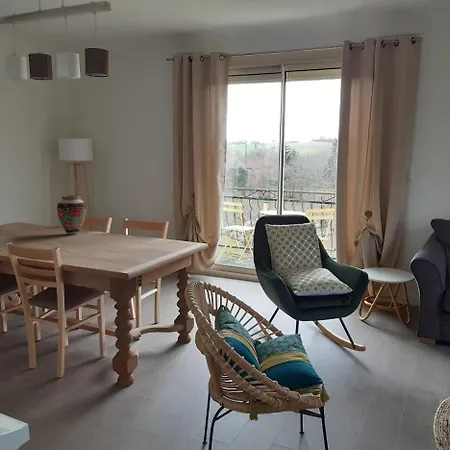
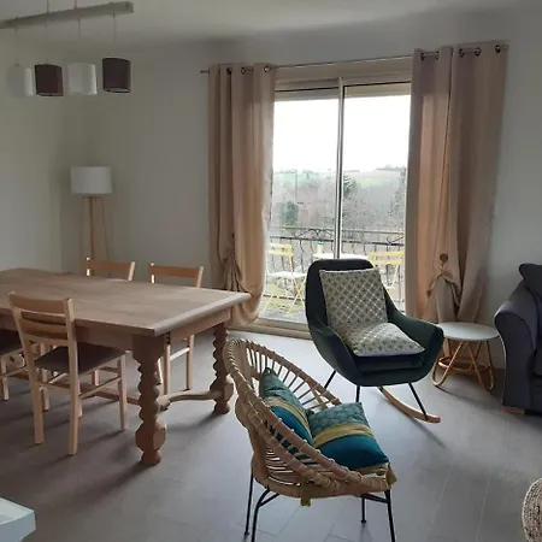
- vase [56,195,87,236]
